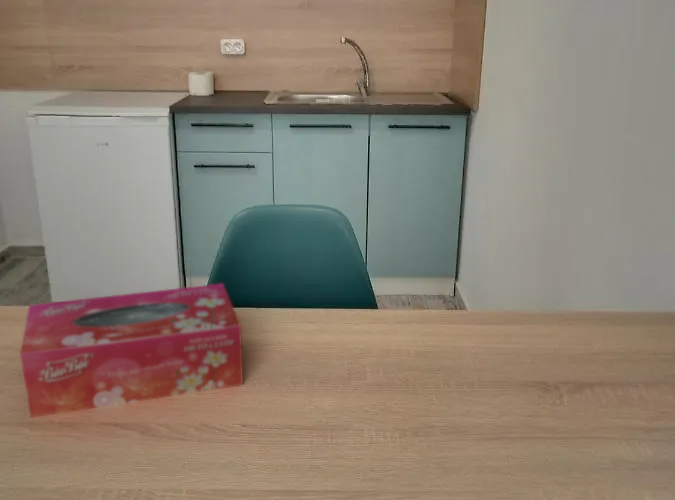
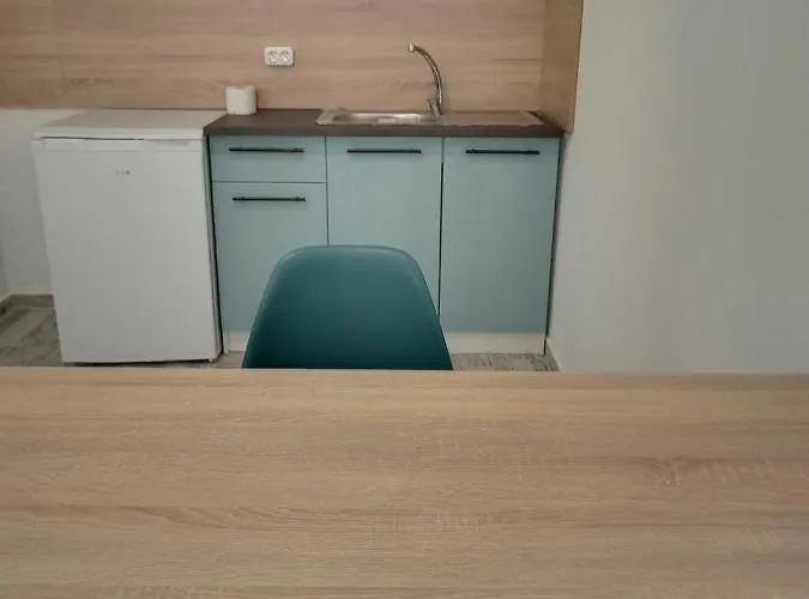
- tissue box [19,282,244,419]
